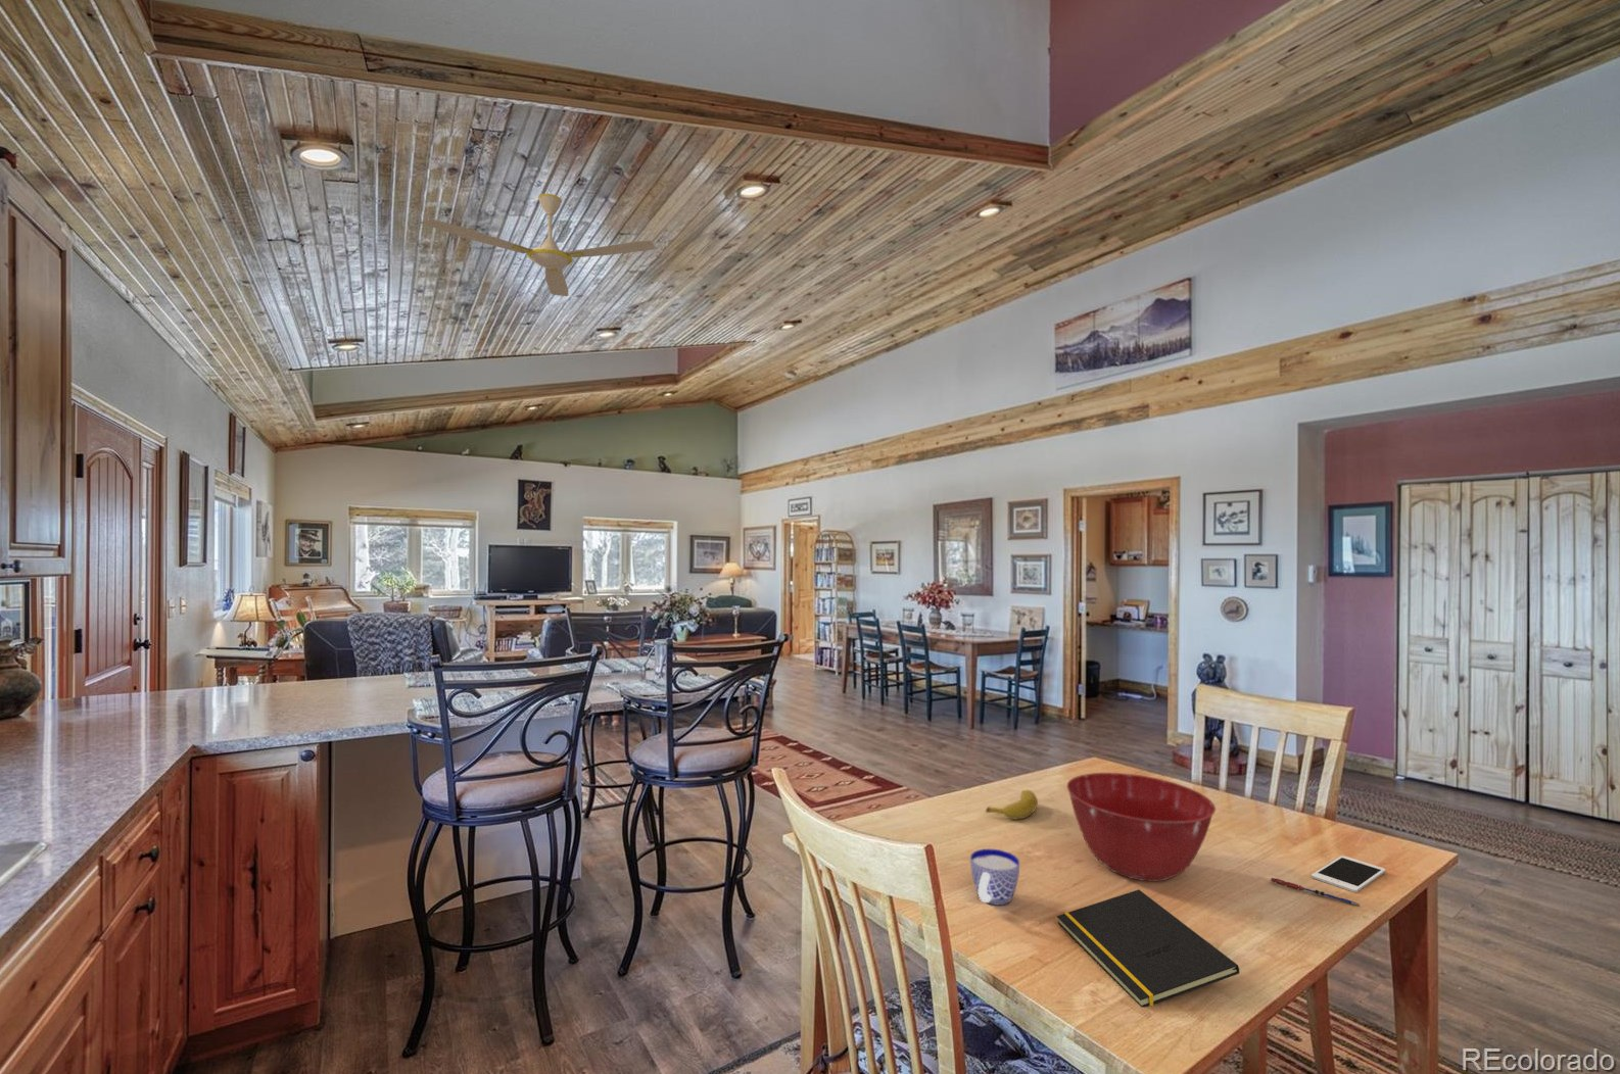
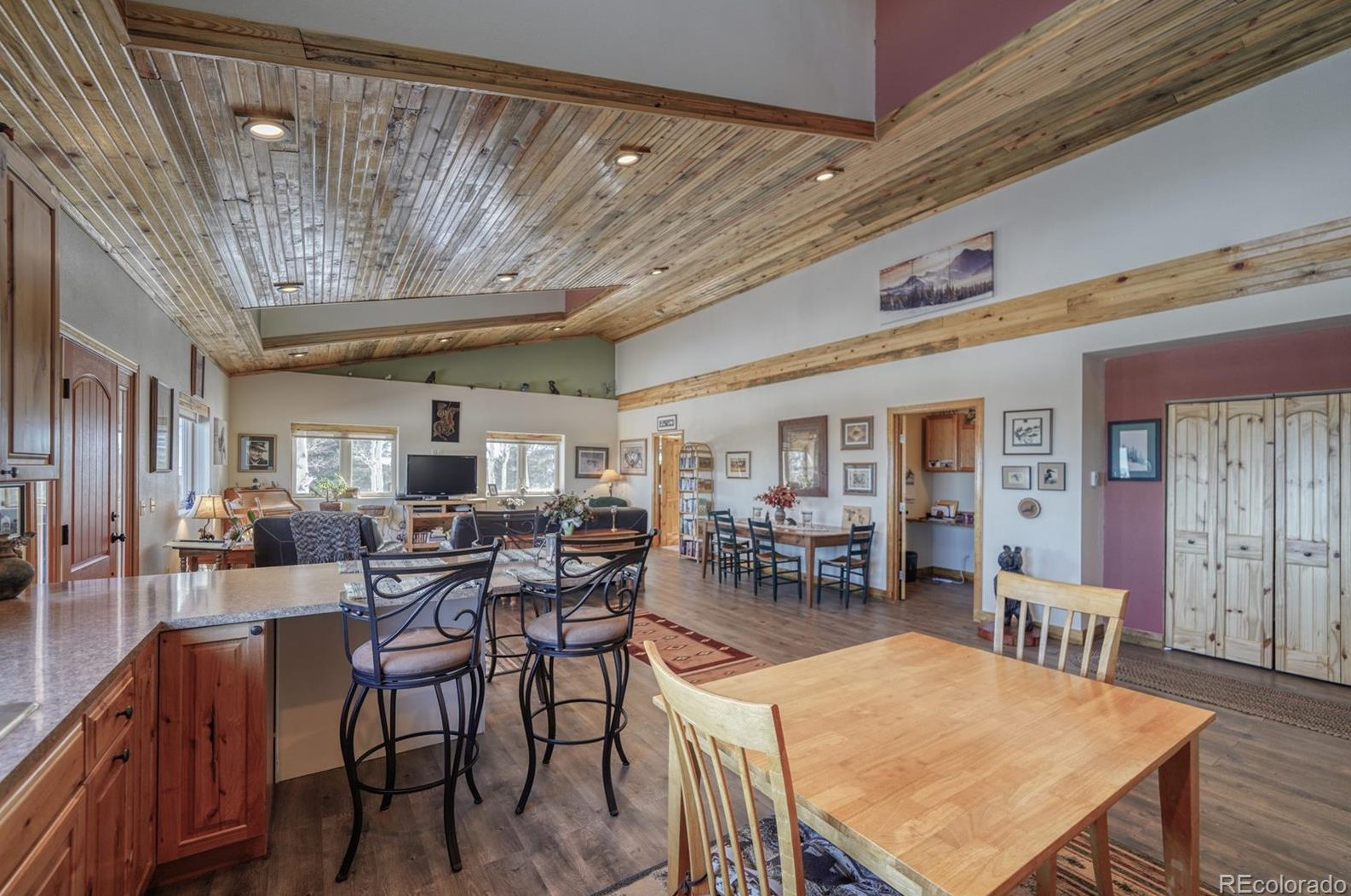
- banana [984,789,1038,820]
- ceiling fan [420,193,657,297]
- pen [1271,877,1361,906]
- notepad [1056,889,1240,1008]
- cell phone [1311,855,1386,893]
- cup [969,847,1020,906]
- mixing bowl [1065,772,1217,882]
